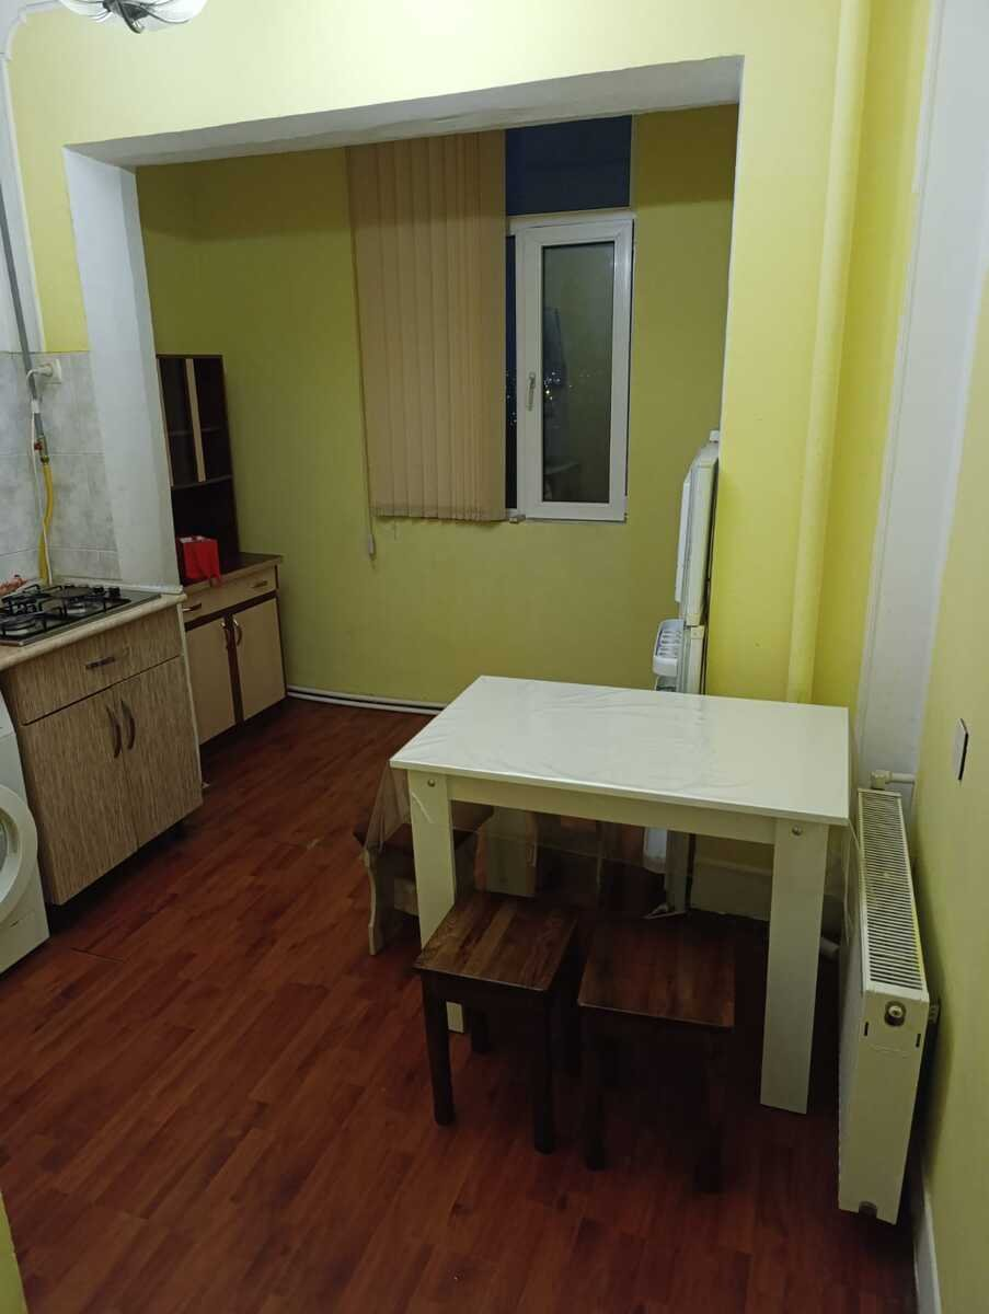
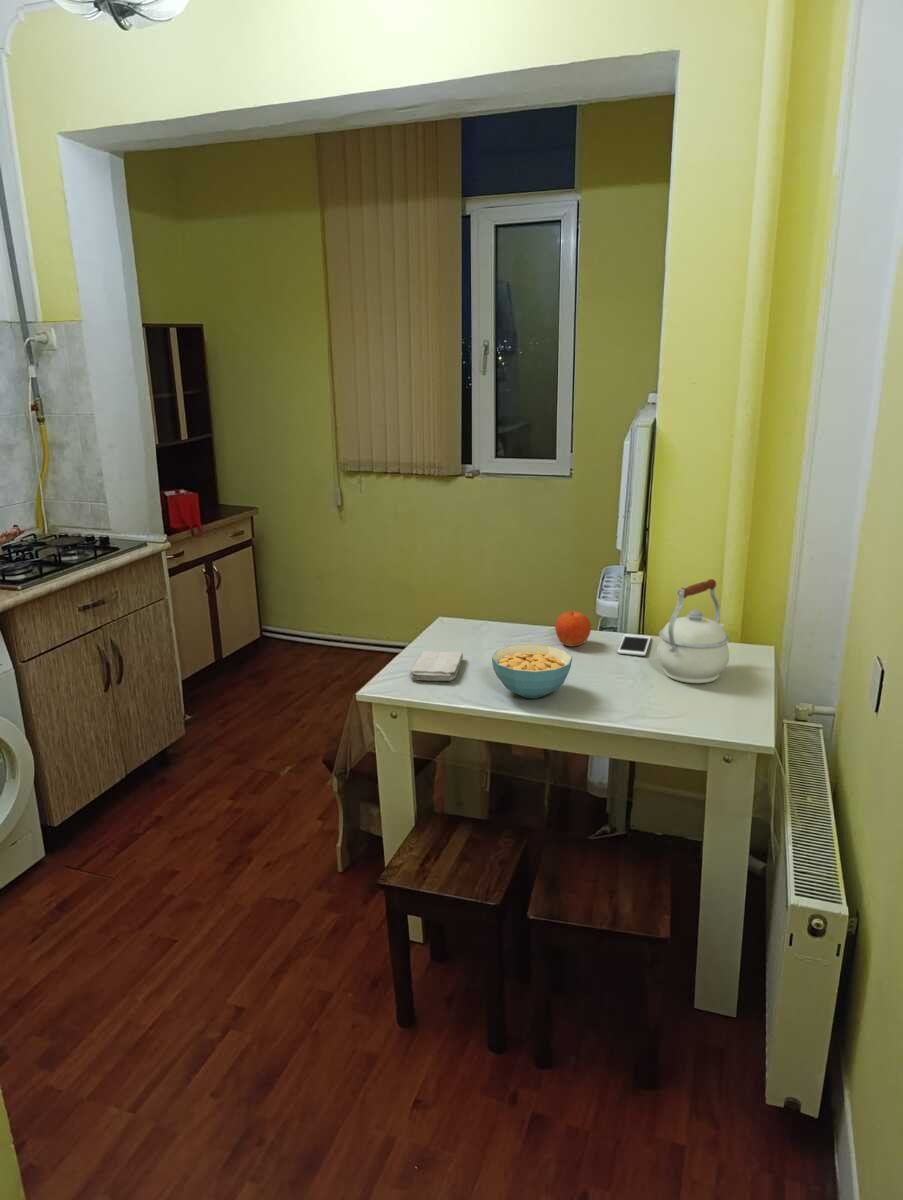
+ cereal bowl [491,643,573,699]
+ cell phone [616,633,652,657]
+ washcloth [409,650,464,682]
+ kettle [656,578,730,684]
+ fruit [554,610,592,648]
